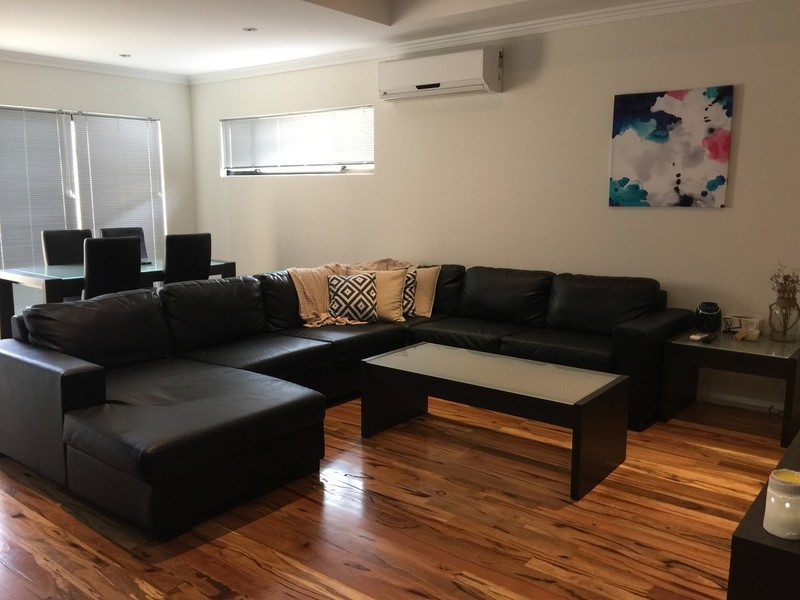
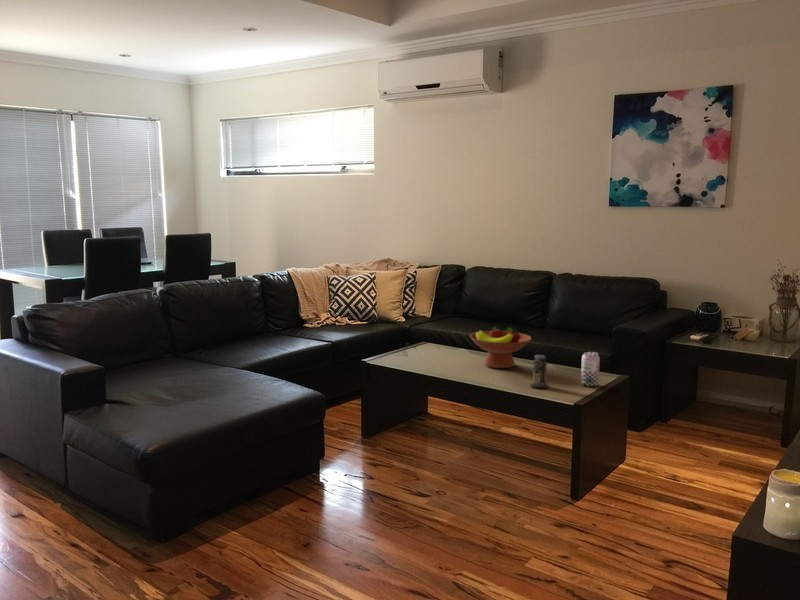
+ candle [530,354,549,390]
+ beer can [580,351,601,388]
+ fruit bowl [469,326,532,369]
